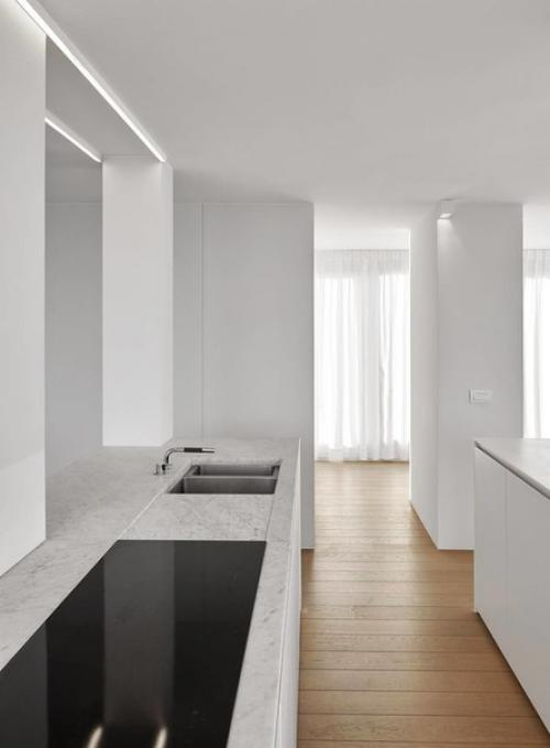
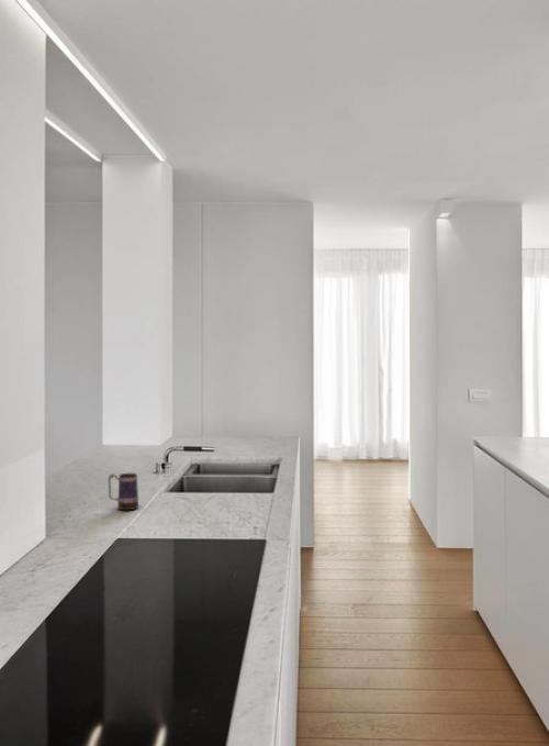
+ mug [107,472,139,511]
